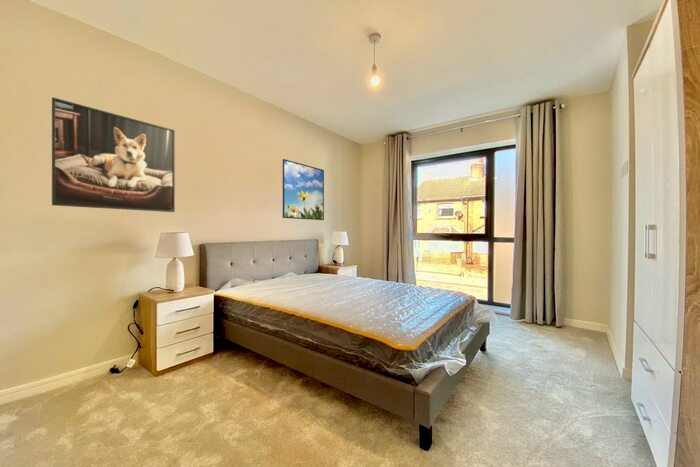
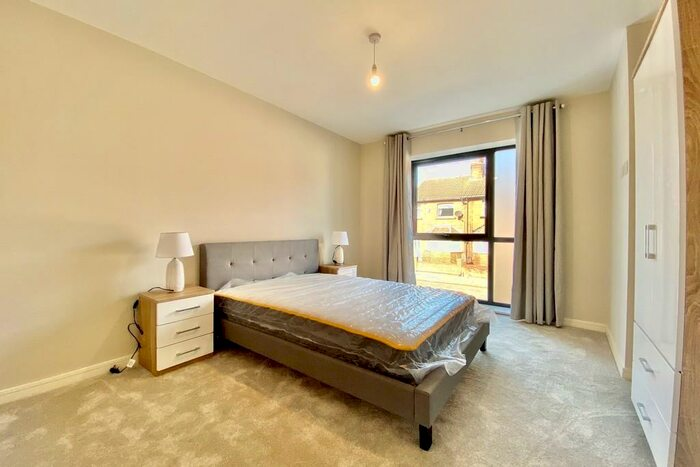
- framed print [51,96,176,213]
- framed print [282,158,325,221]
